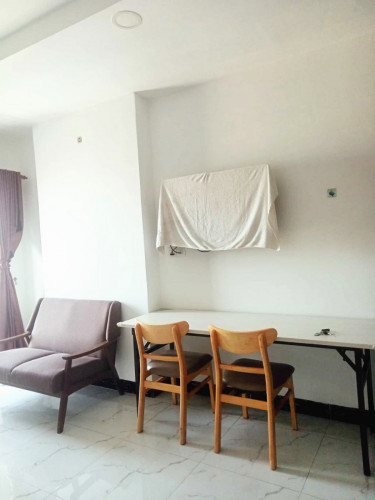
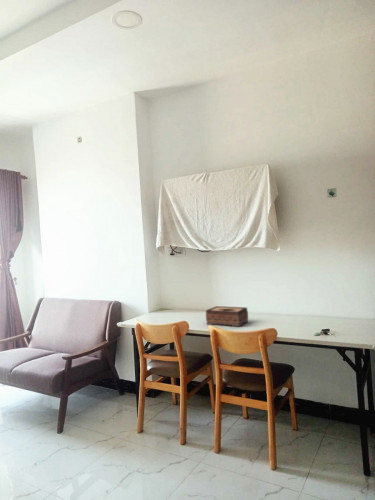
+ tissue box [205,305,249,328]
